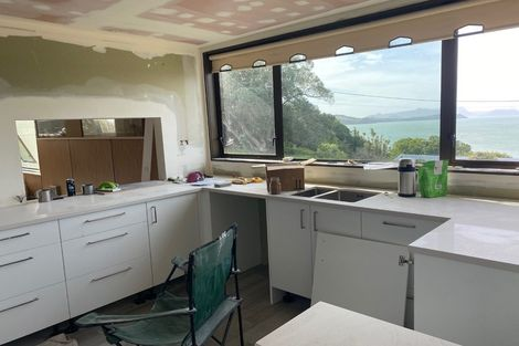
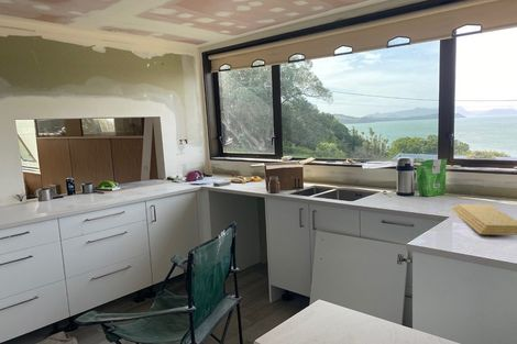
+ cutting board [451,203,517,236]
